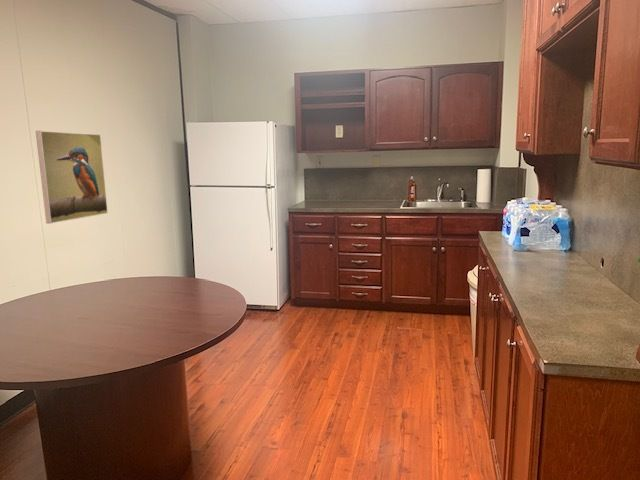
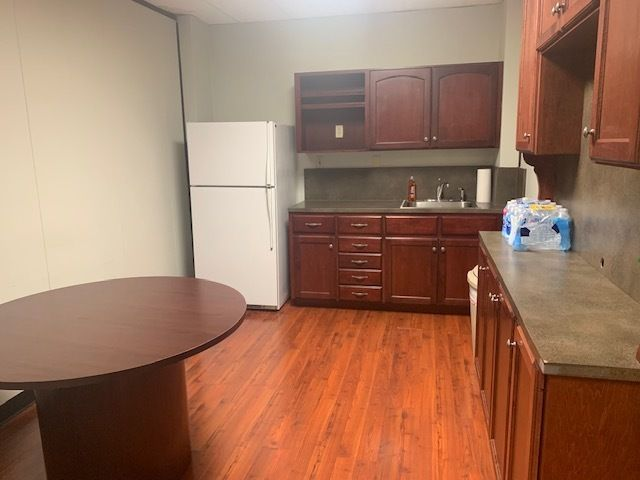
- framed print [35,130,109,225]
